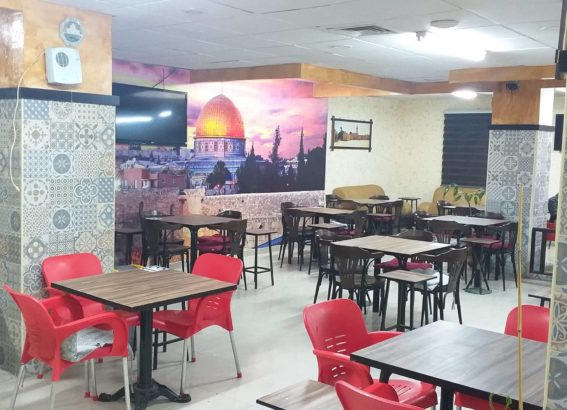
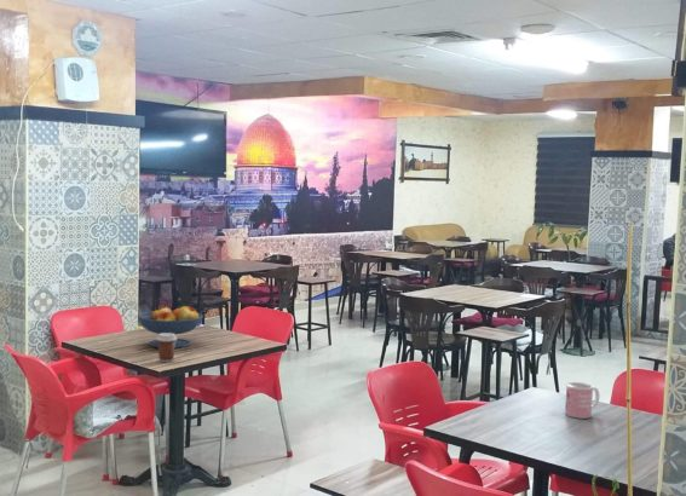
+ mug [564,381,600,420]
+ coffee cup [155,333,178,363]
+ fruit bowl [137,305,204,350]
